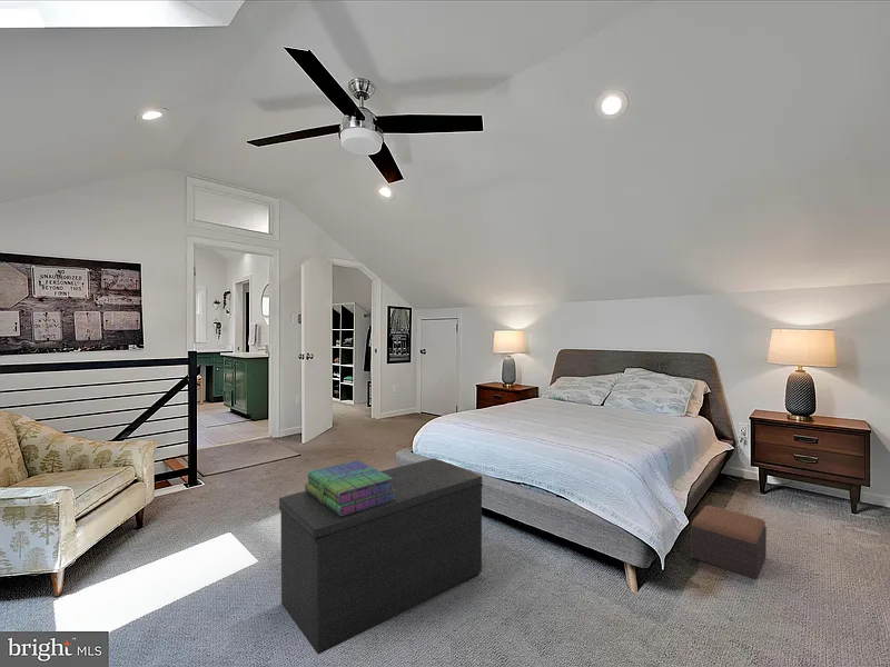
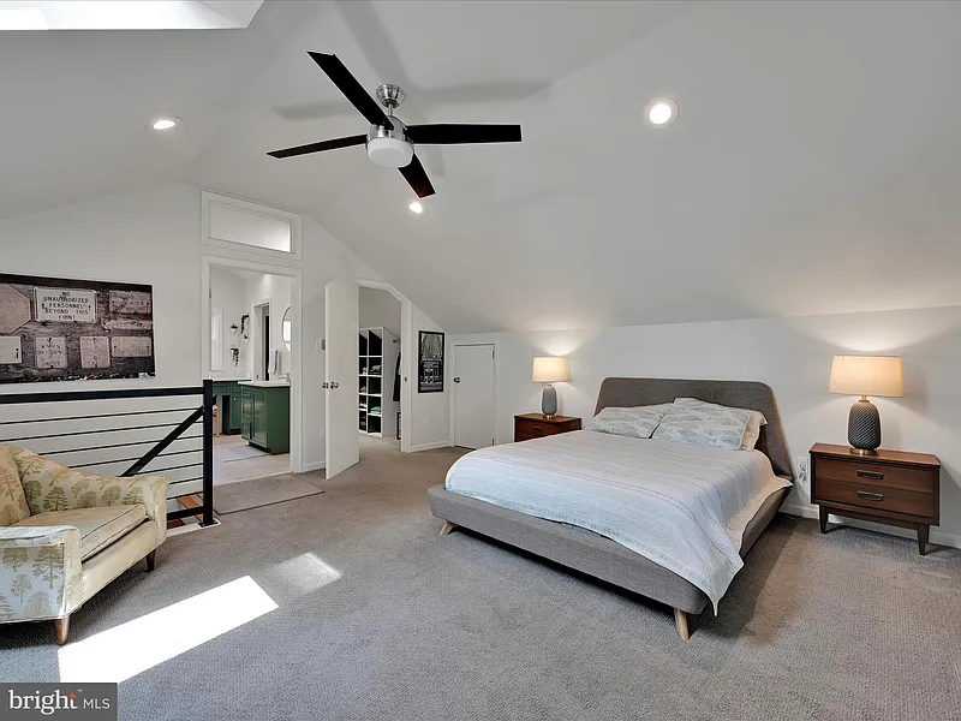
- footstool [690,505,768,580]
- bench [278,457,484,656]
- stack of books [304,459,396,516]
